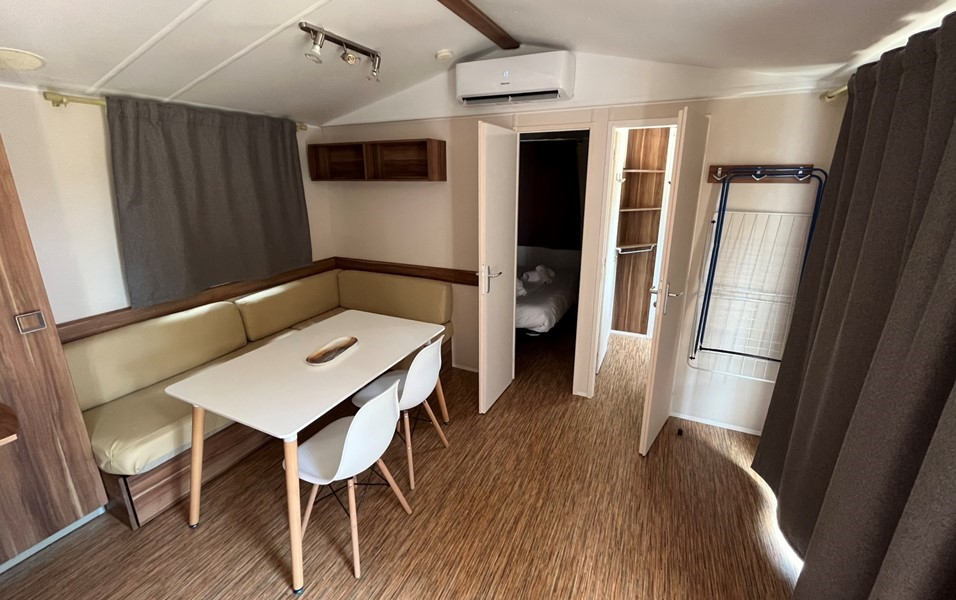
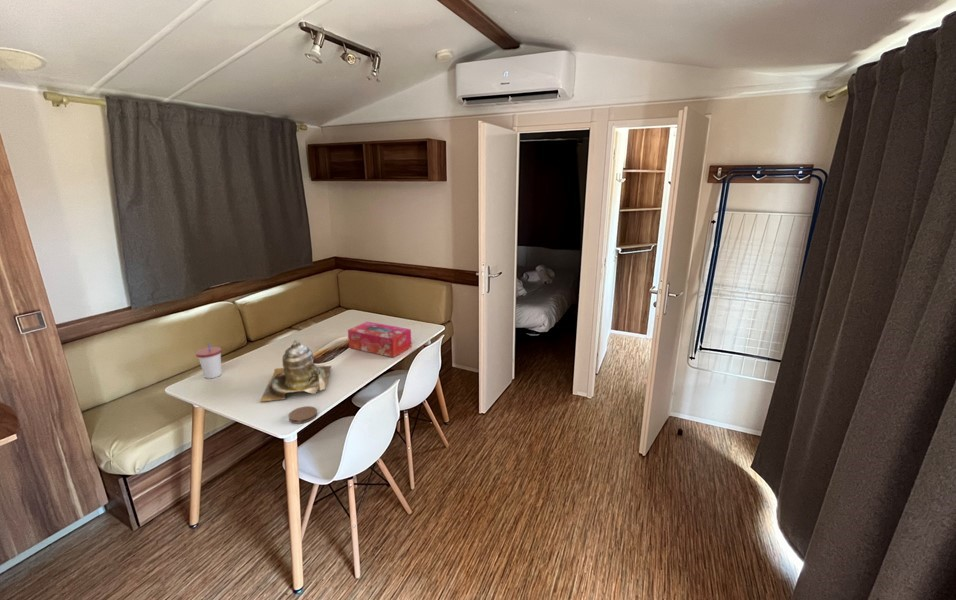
+ coaster [288,405,318,425]
+ tissue box [347,321,413,358]
+ teapot [258,339,332,403]
+ cup [195,343,223,379]
